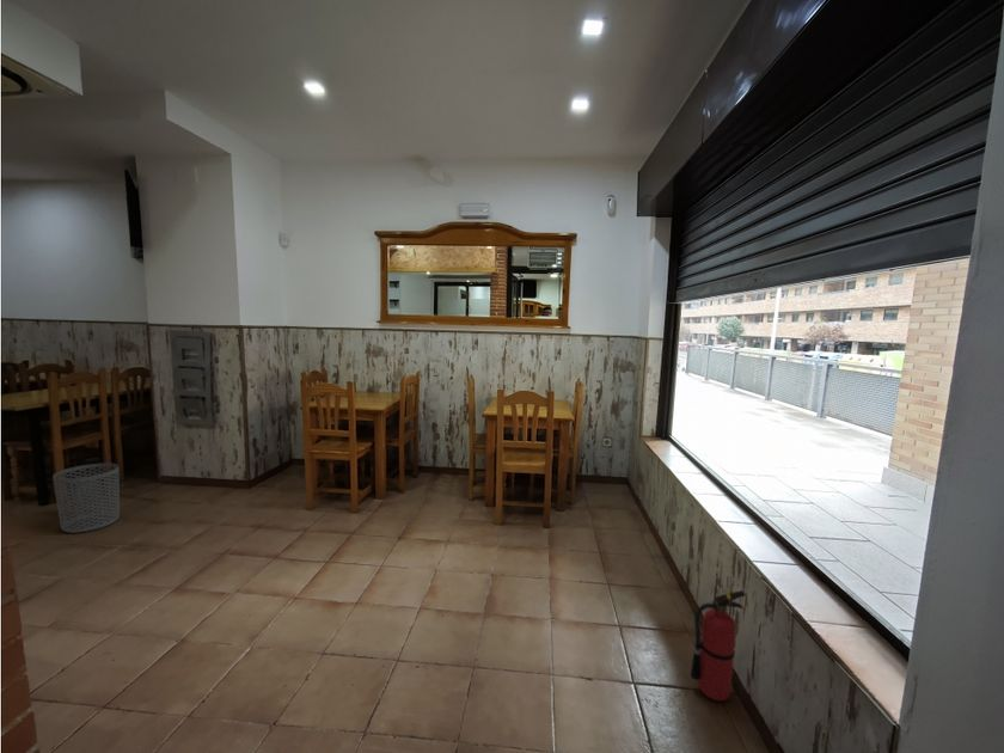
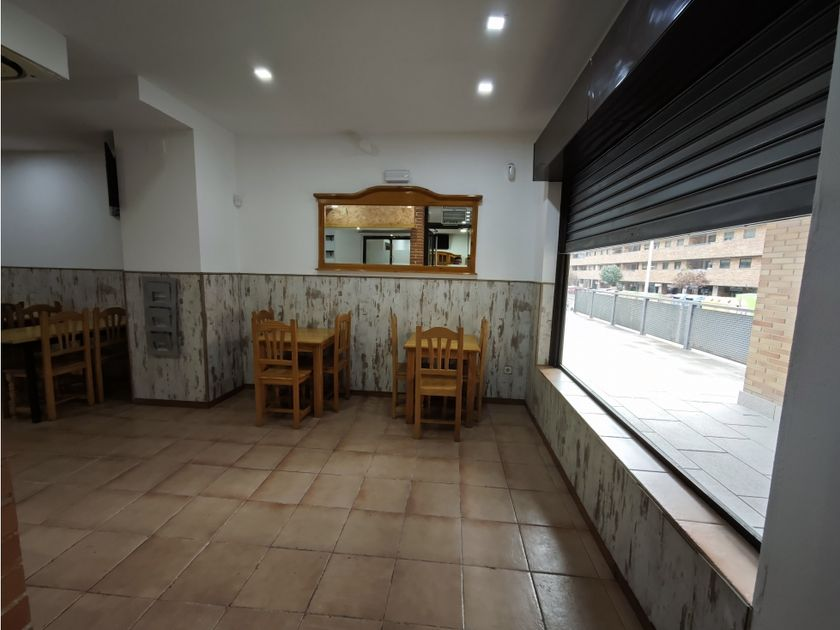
- fire extinguisher [690,588,747,702]
- waste bin [51,463,121,534]
